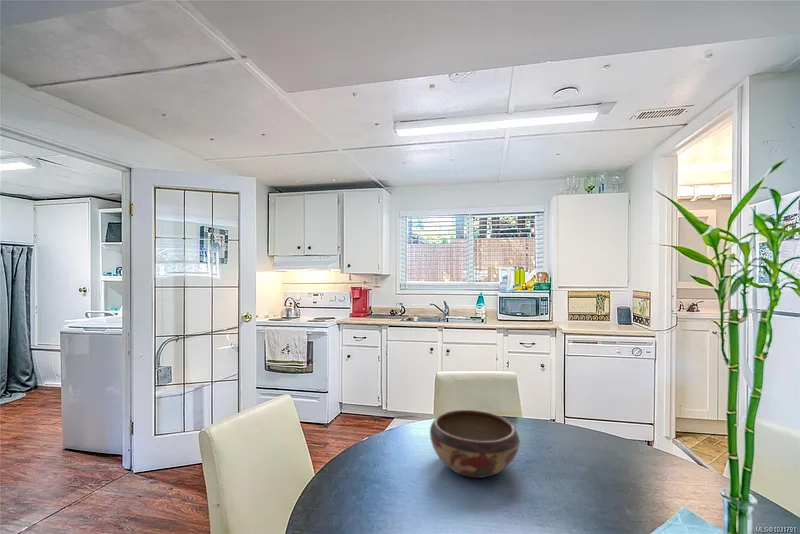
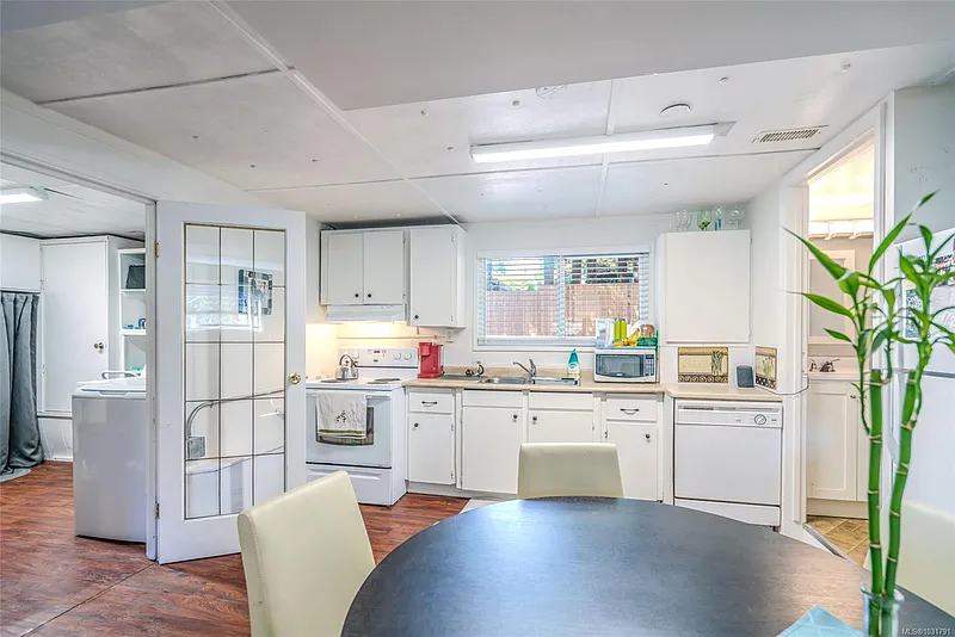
- decorative bowl [429,409,521,479]
